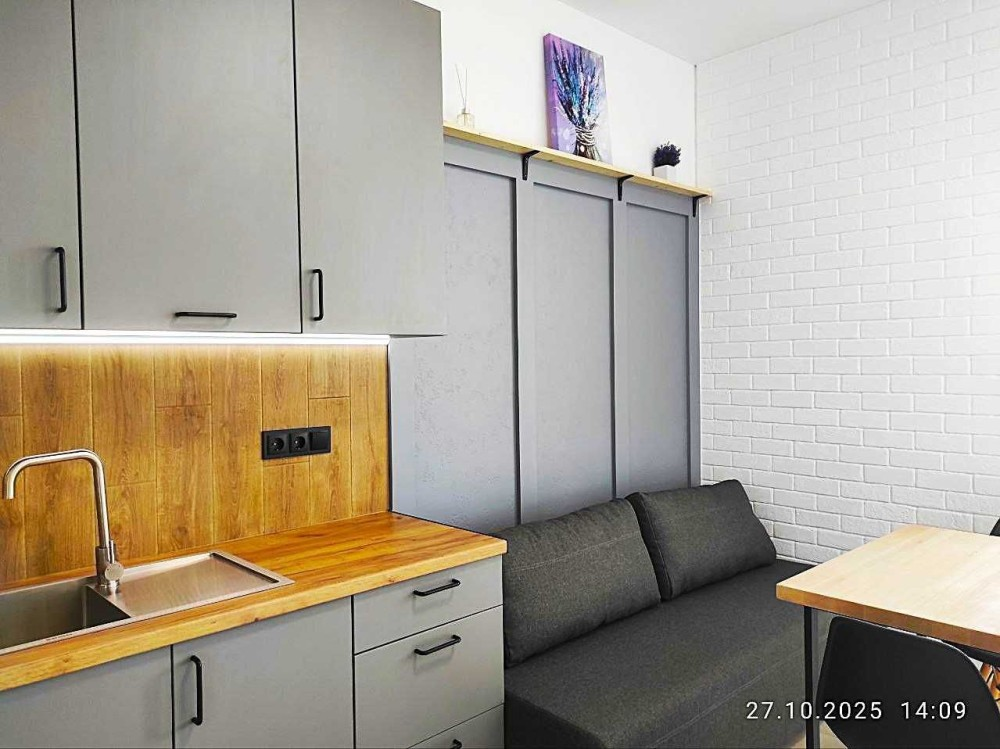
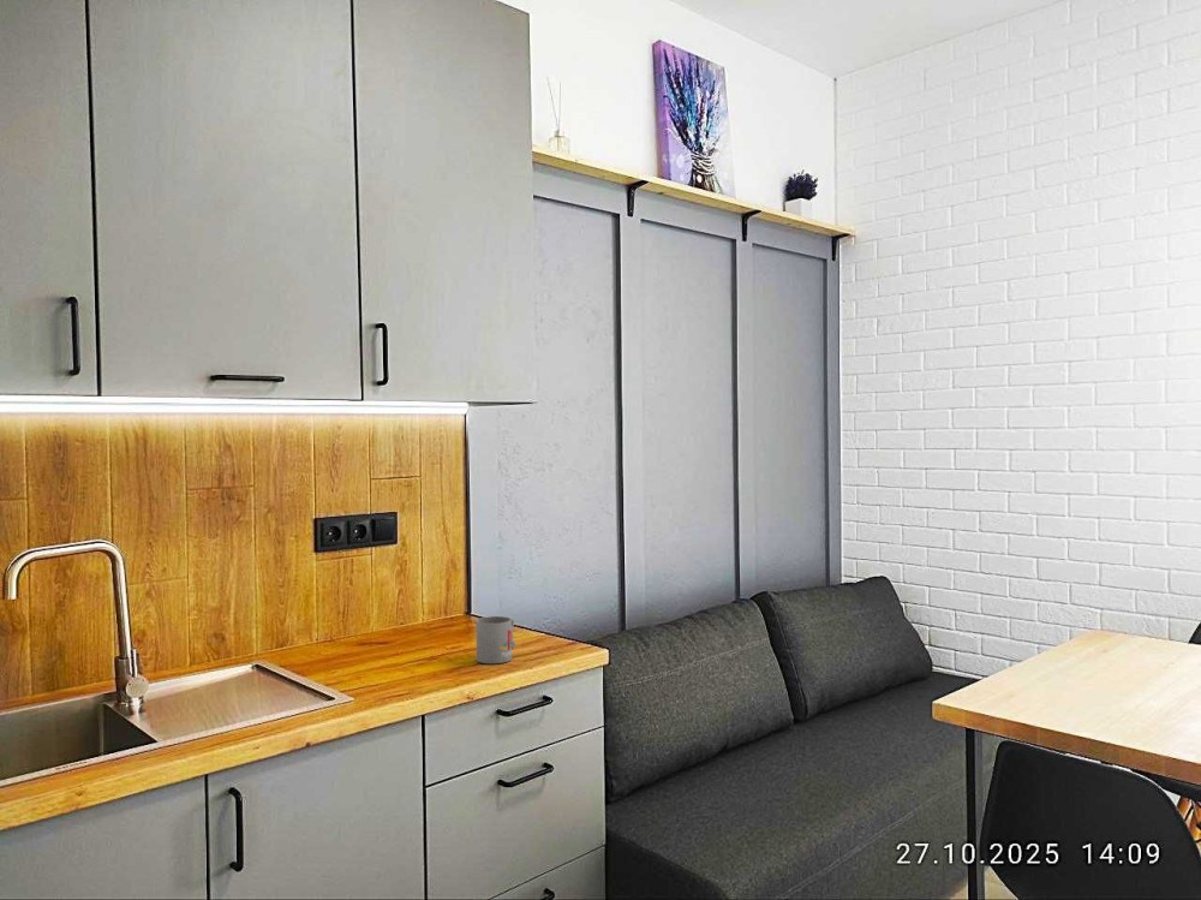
+ mug [476,615,516,664]
